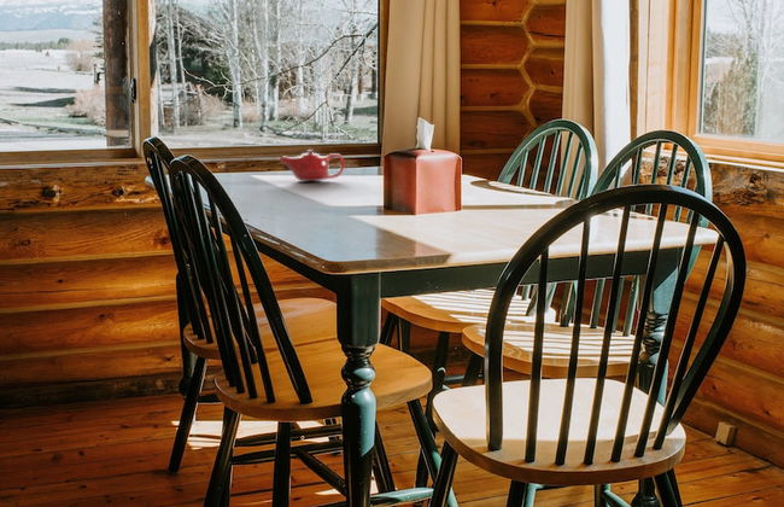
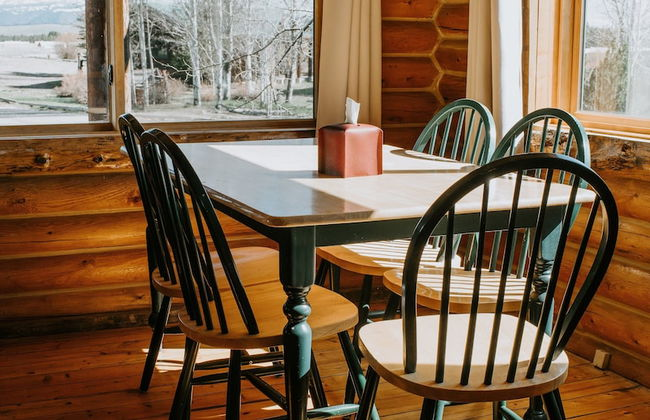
- teapot [277,148,346,182]
